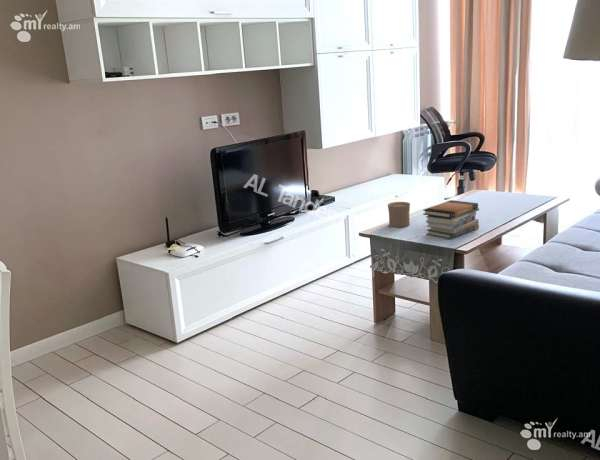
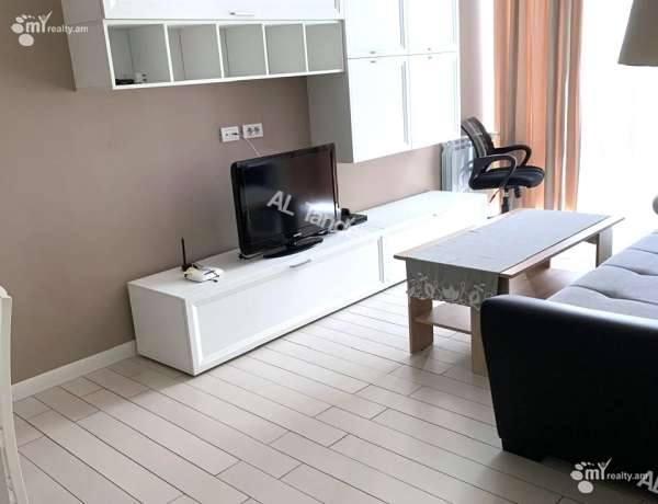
- cup [387,201,411,228]
- book stack [422,199,480,240]
